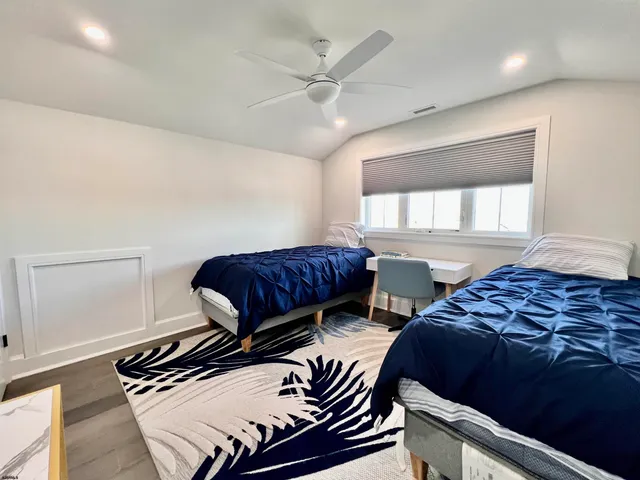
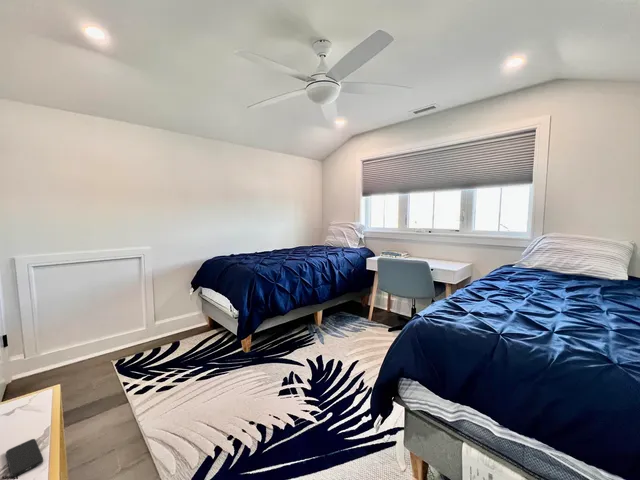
+ smartphone [5,438,44,478]
